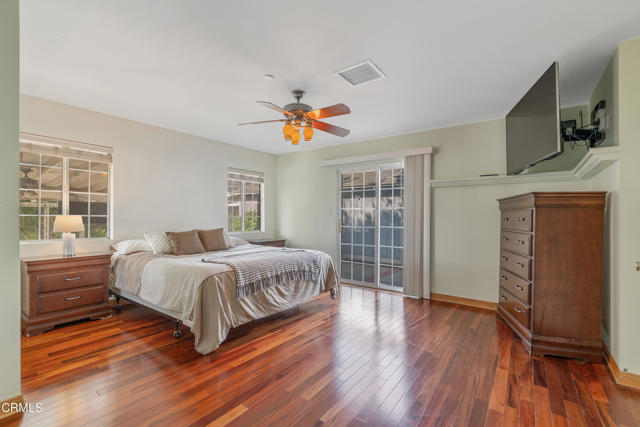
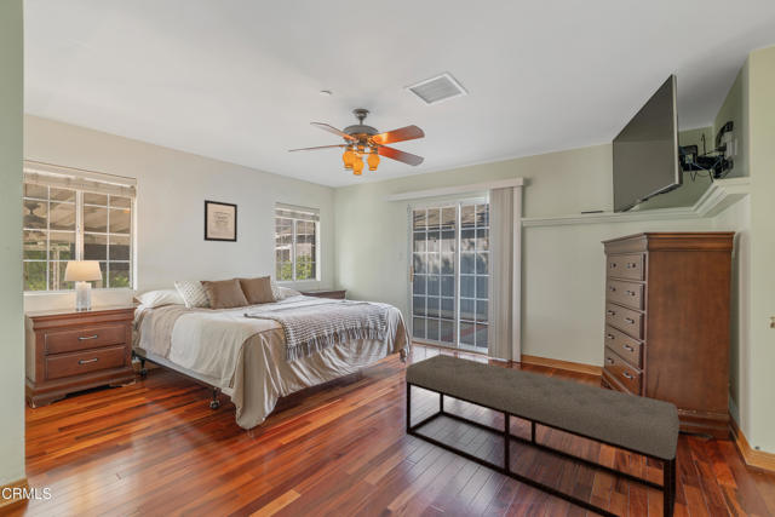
+ bench [404,352,681,517]
+ wall art [203,199,239,243]
